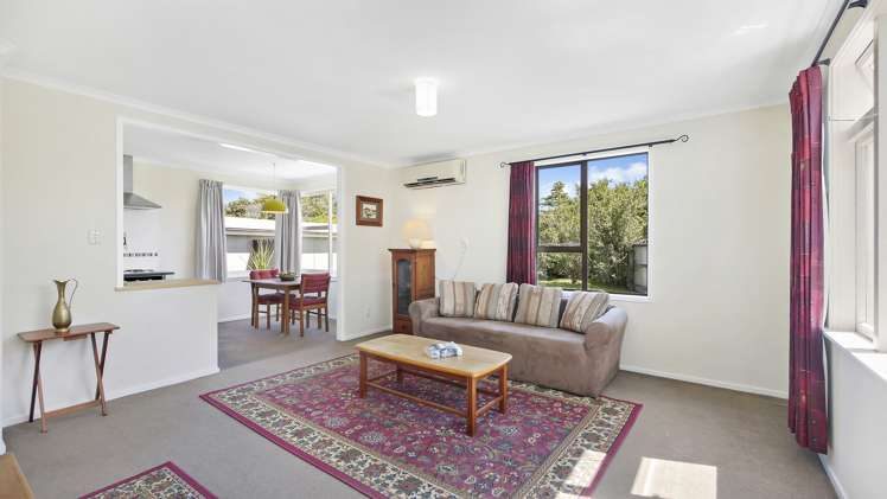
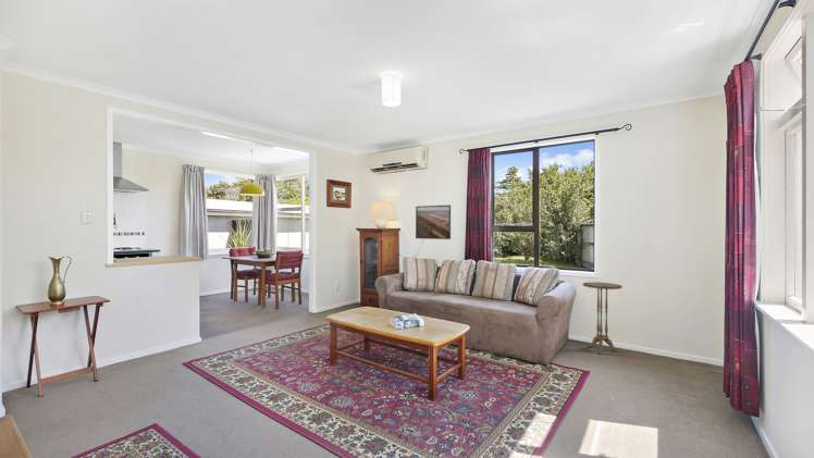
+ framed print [415,203,452,240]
+ side table [582,282,624,355]
